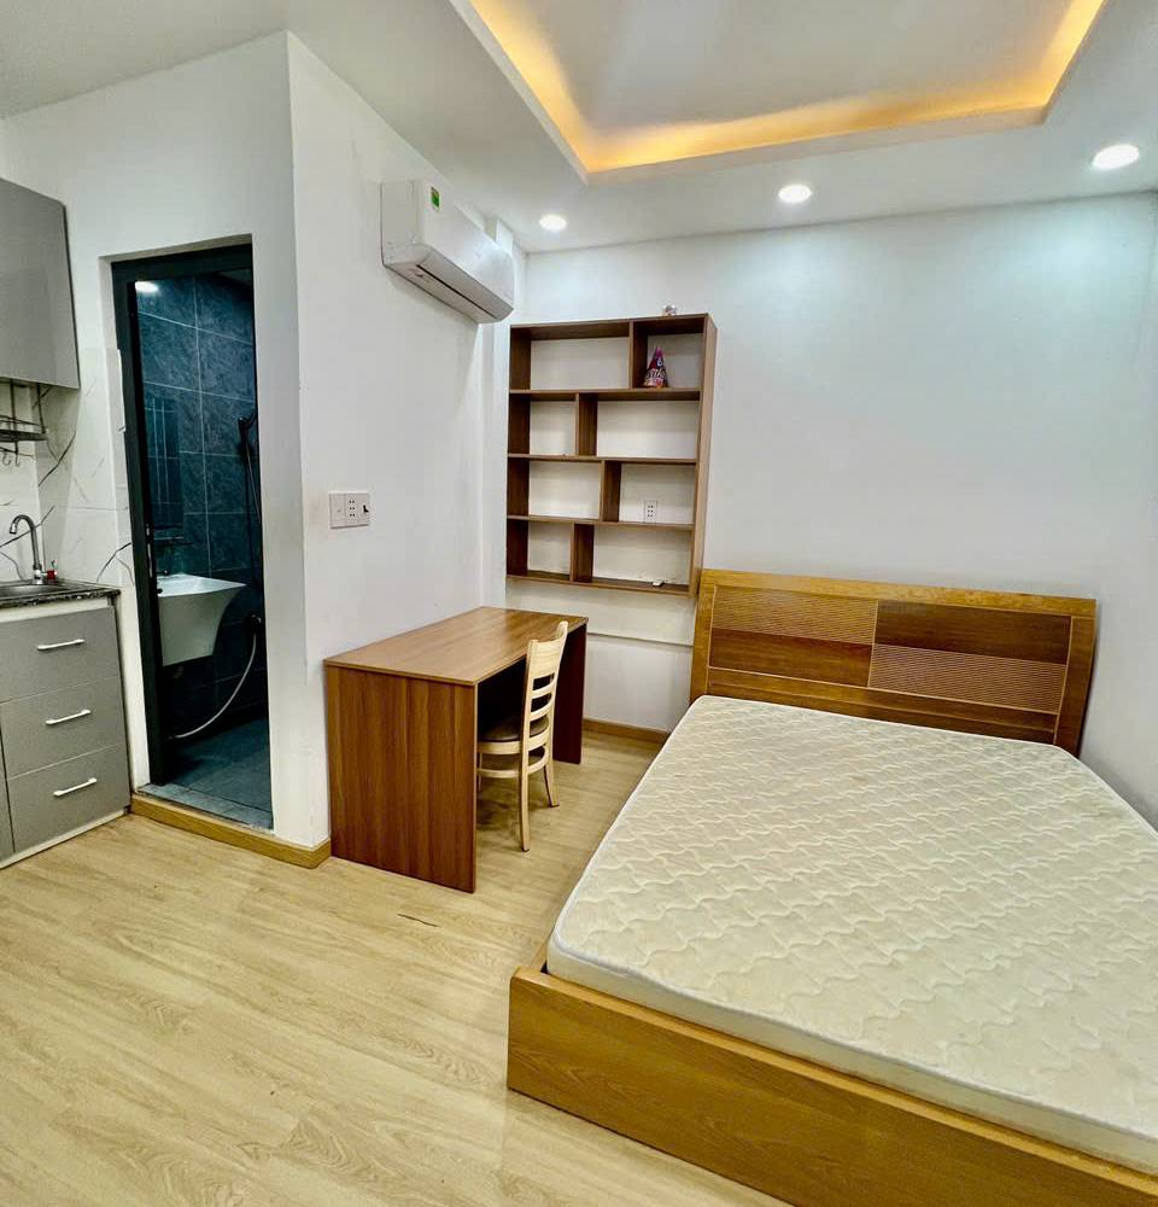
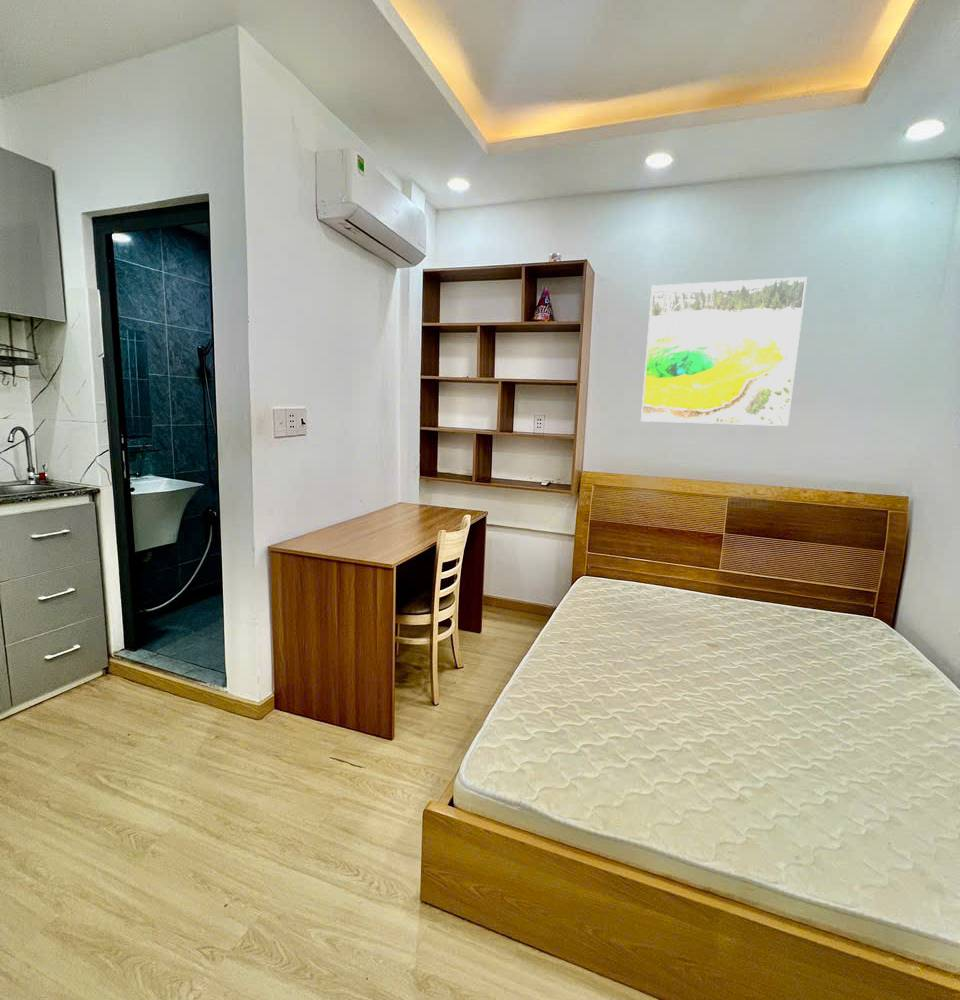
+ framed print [640,276,808,427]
